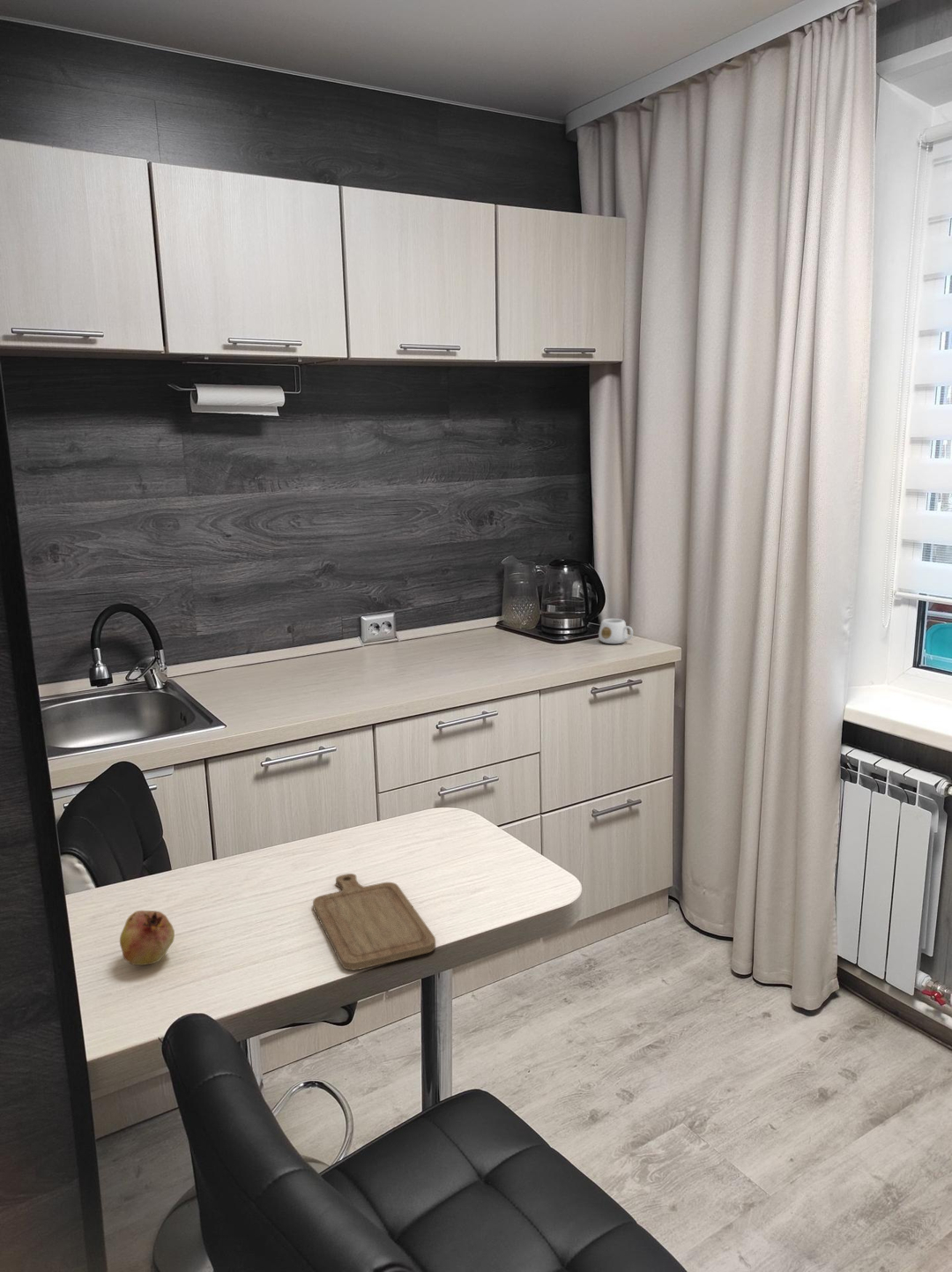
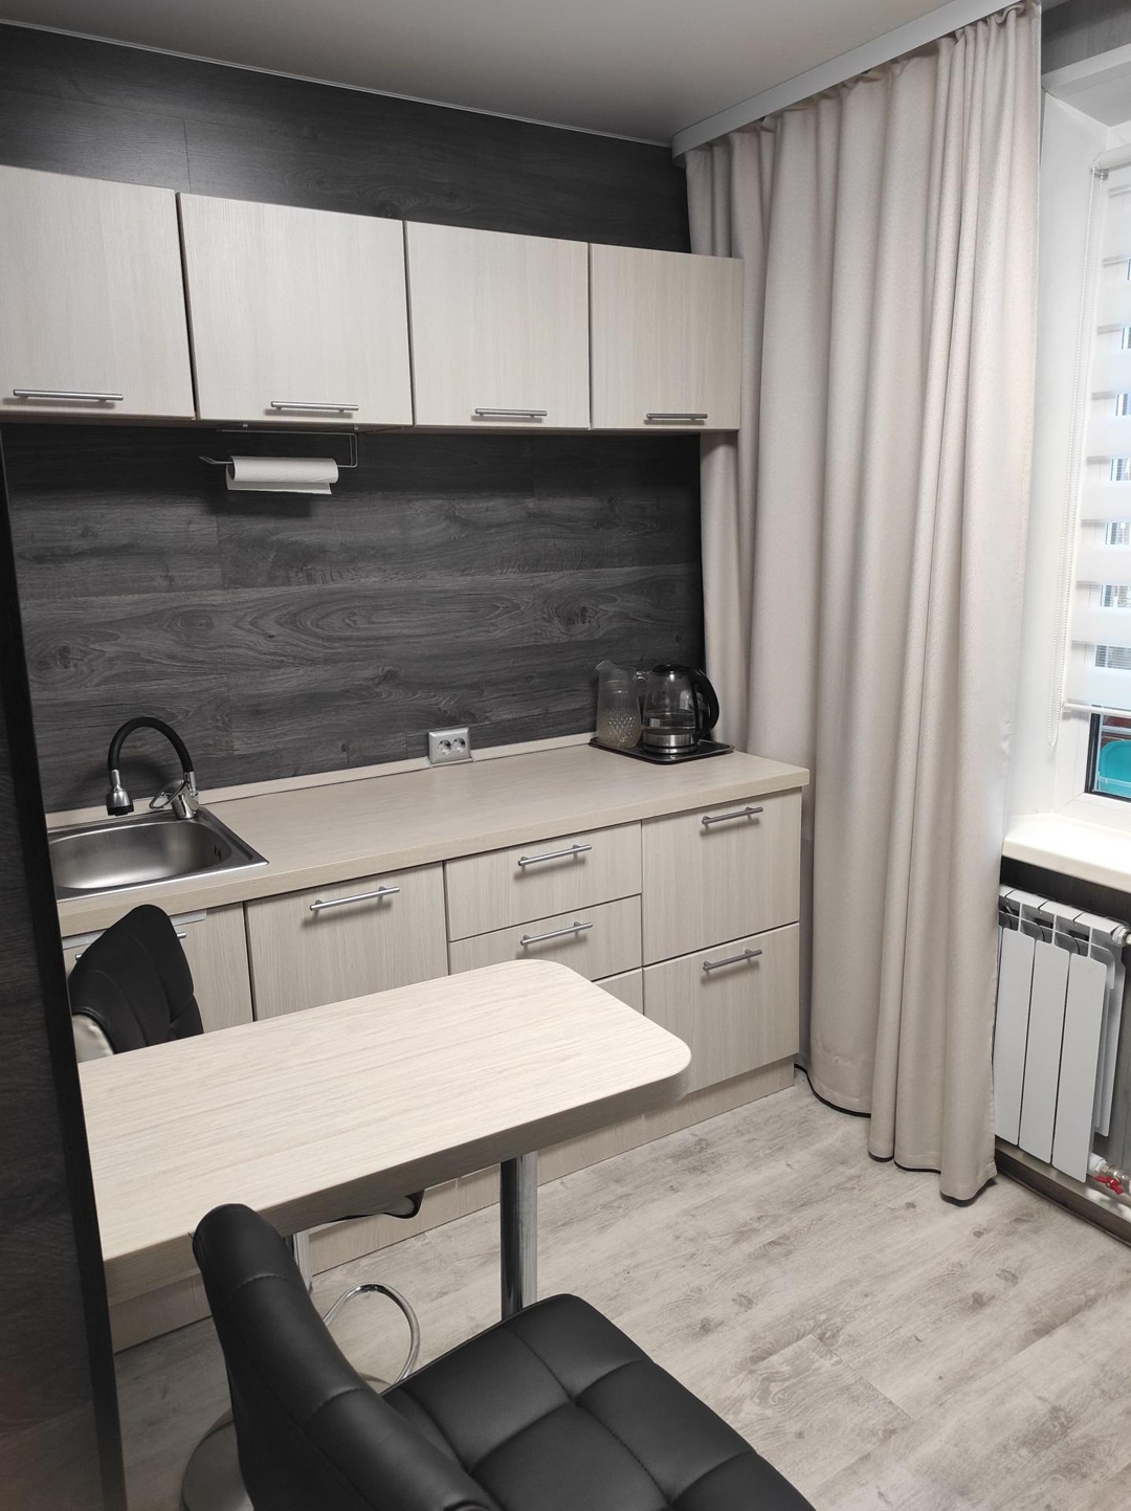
- mug [598,618,634,644]
- fruit [119,910,175,966]
- chopping board [312,873,436,971]
